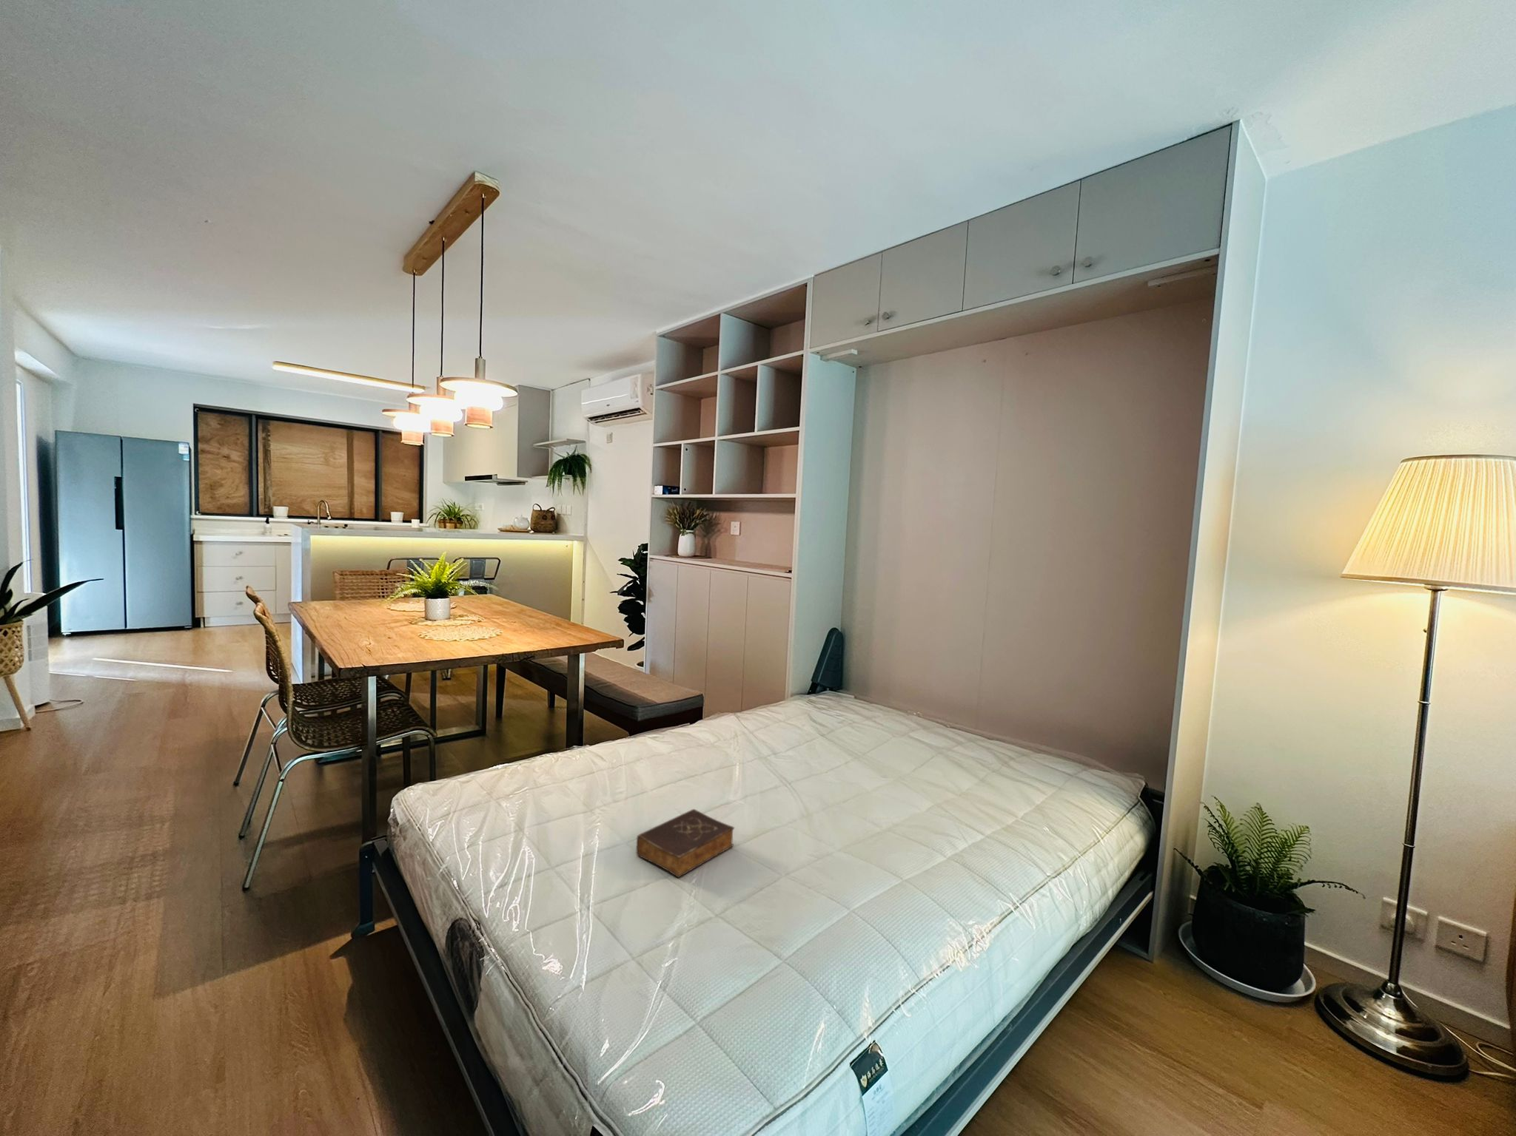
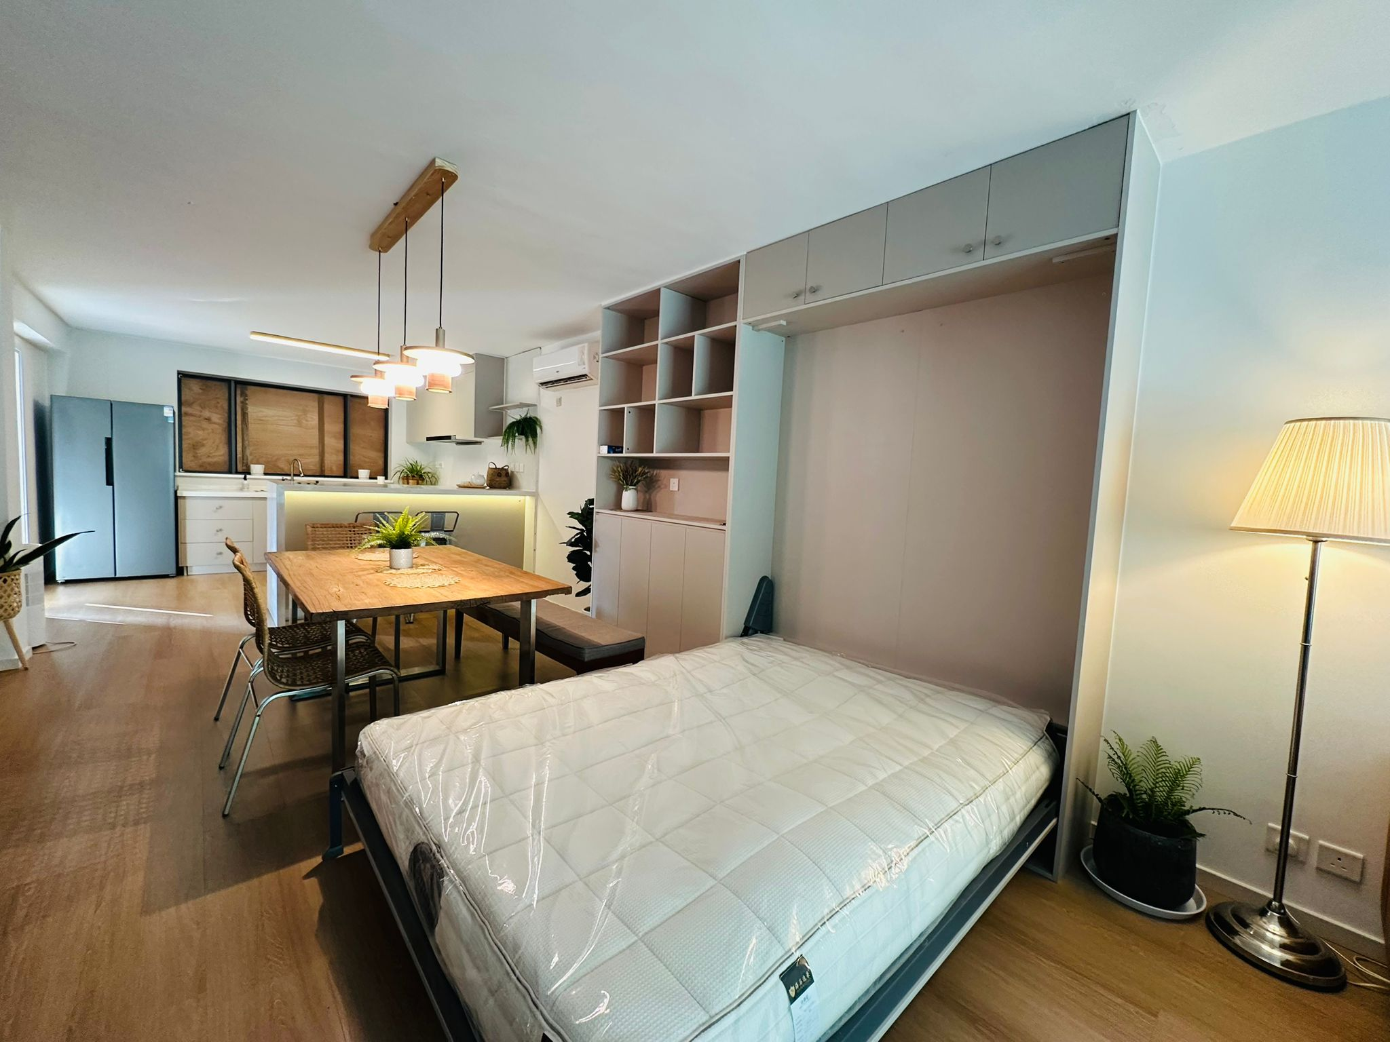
- book [636,808,735,878]
